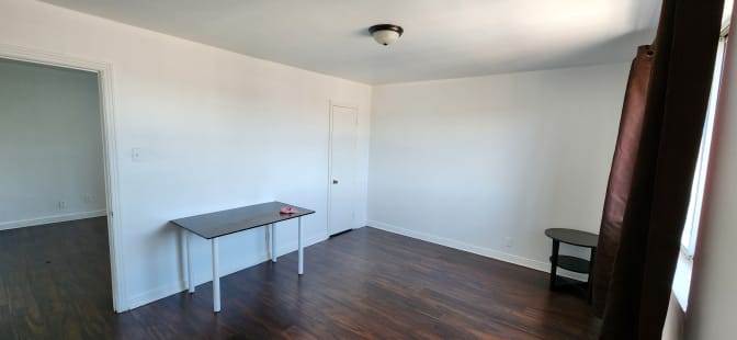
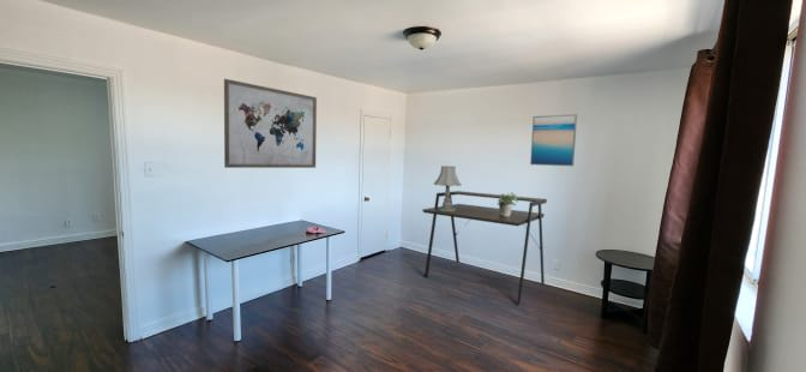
+ wall art [223,78,318,169]
+ wall art [529,113,578,167]
+ desk [421,190,548,305]
+ potted plant [497,191,519,216]
+ table lamp [433,164,462,211]
